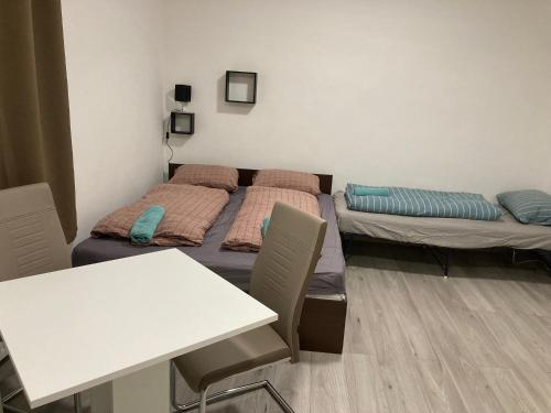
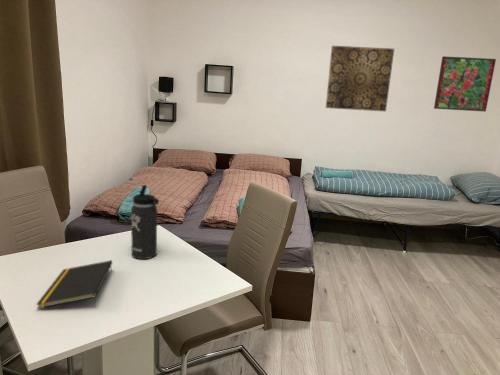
+ thermos bottle [130,184,160,260]
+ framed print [433,55,497,113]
+ notepad [35,259,113,309]
+ wall art [325,45,395,112]
